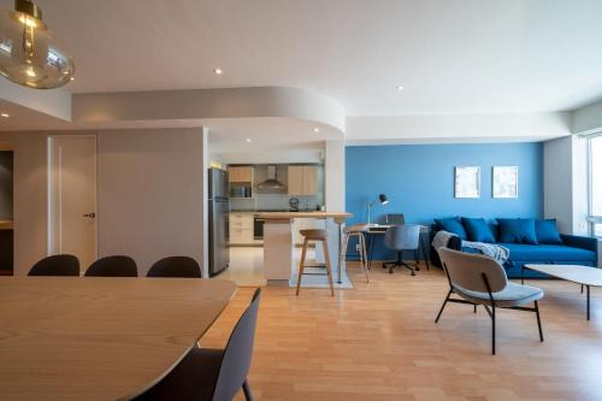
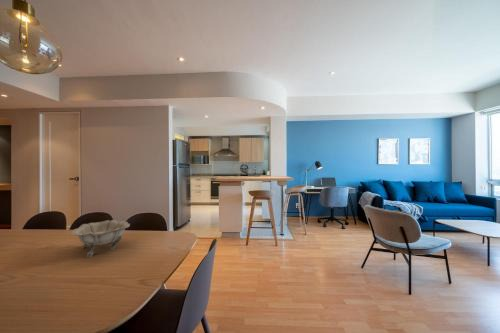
+ decorative bowl [71,219,131,258]
